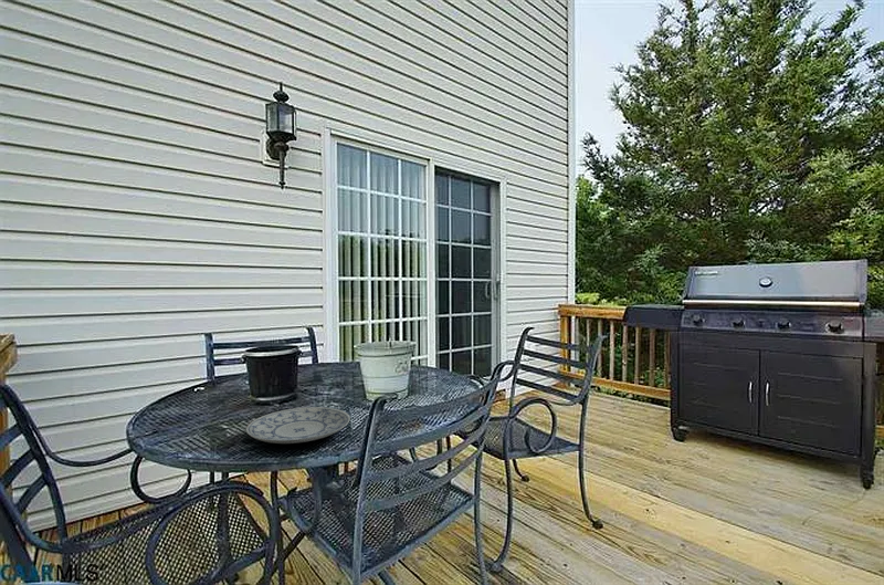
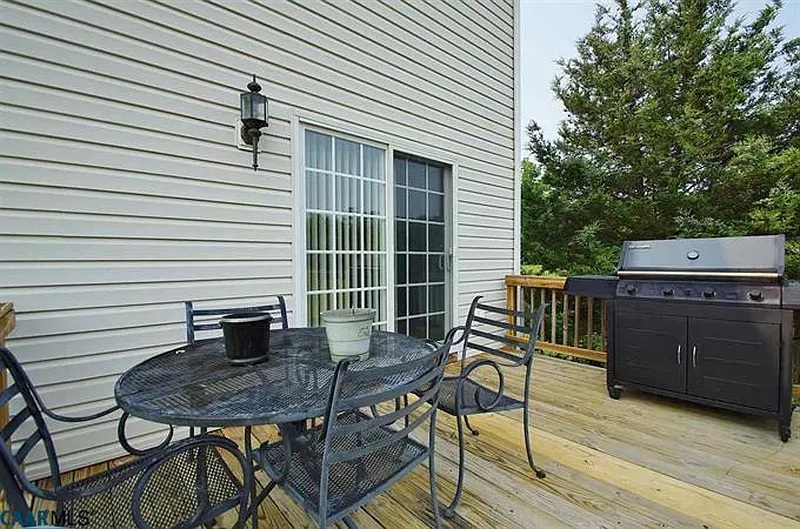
- plate [244,406,351,445]
